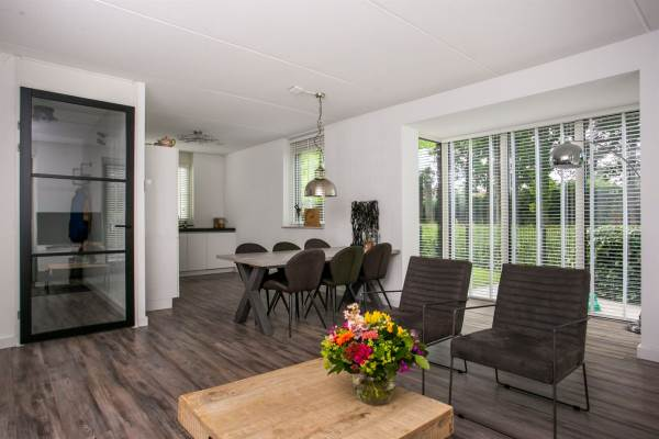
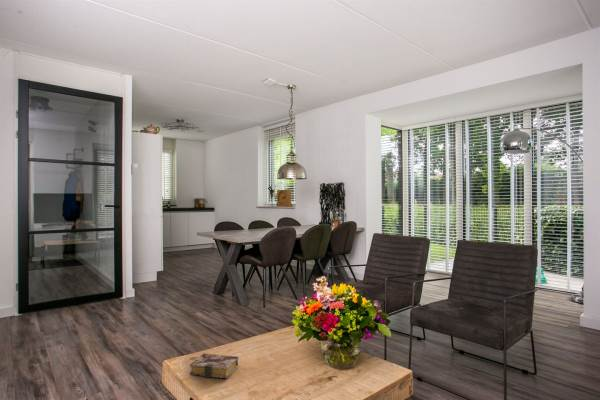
+ book [189,352,239,379]
